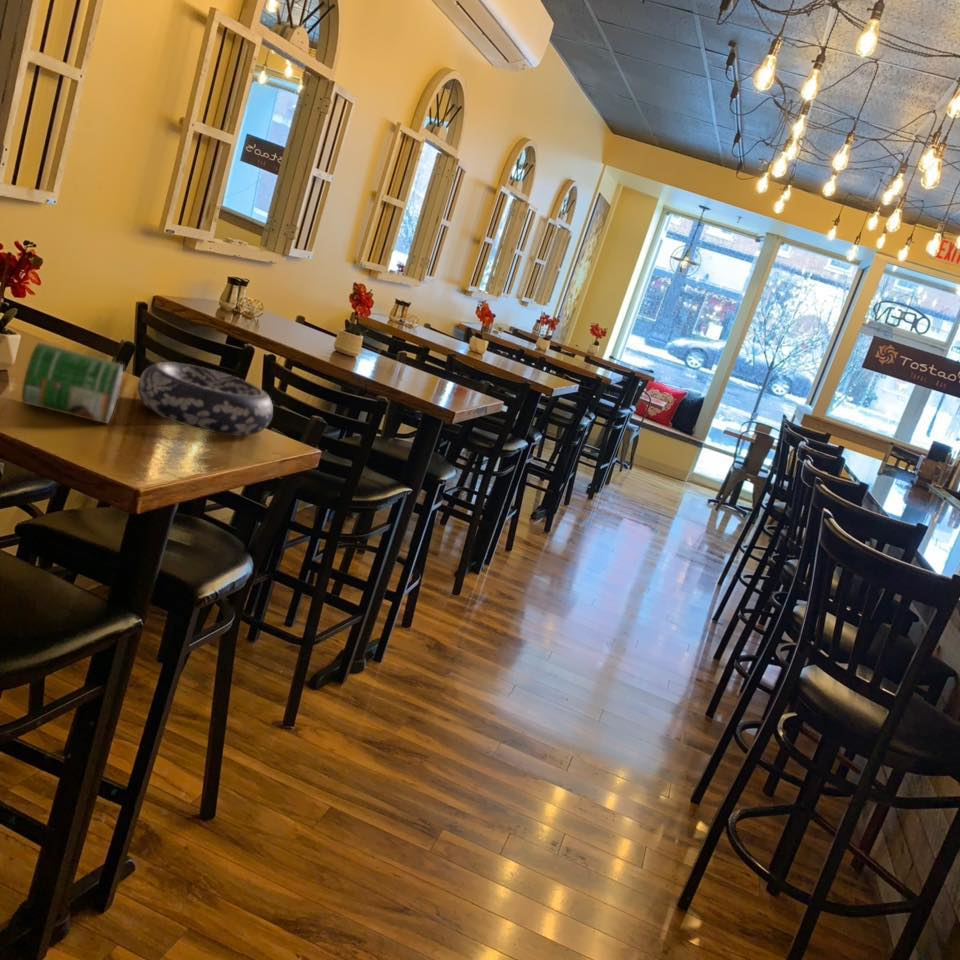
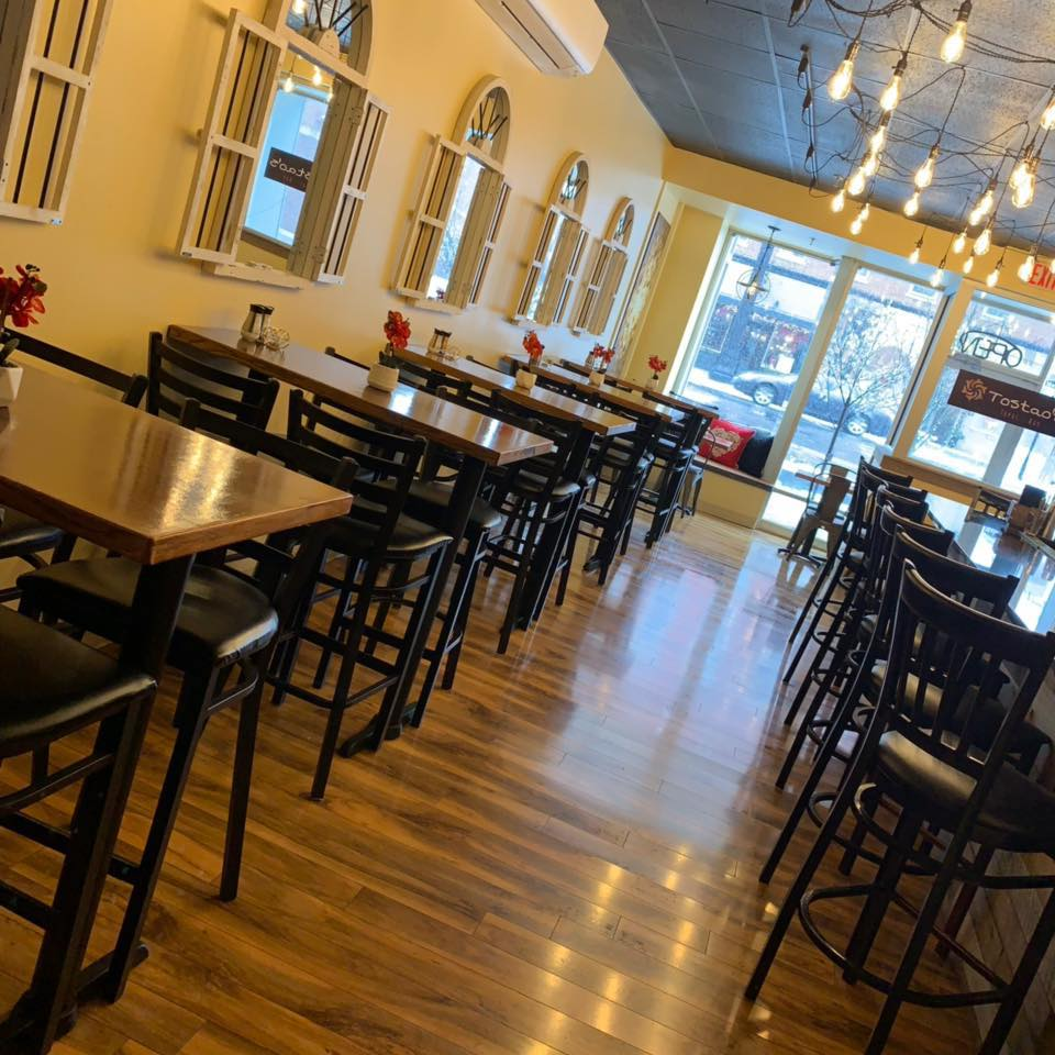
- decorative bowl [137,361,274,436]
- can [21,341,124,425]
